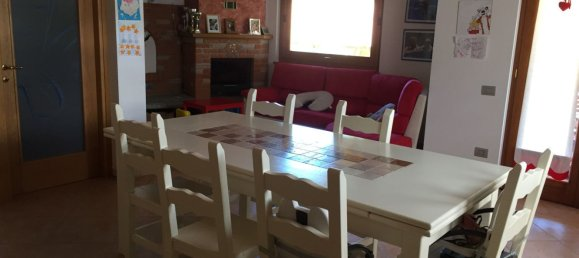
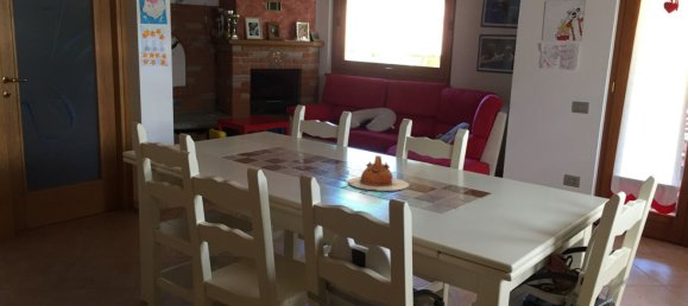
+ teapot [347,154,410,192]
